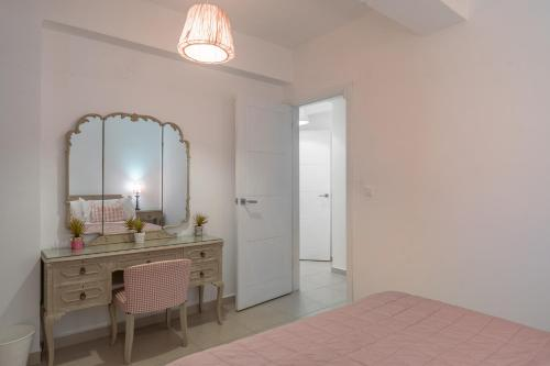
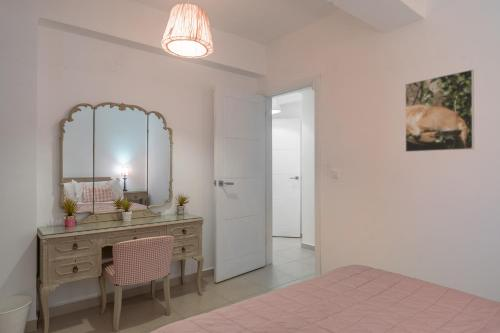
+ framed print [404,68,475,153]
